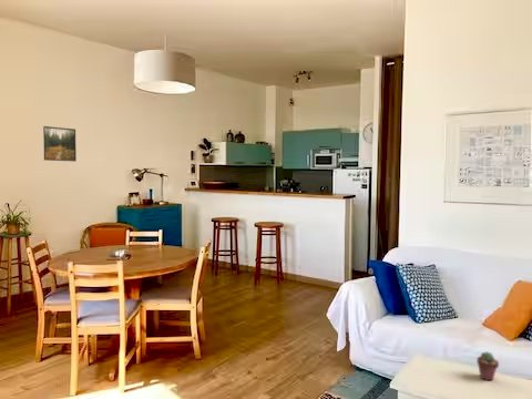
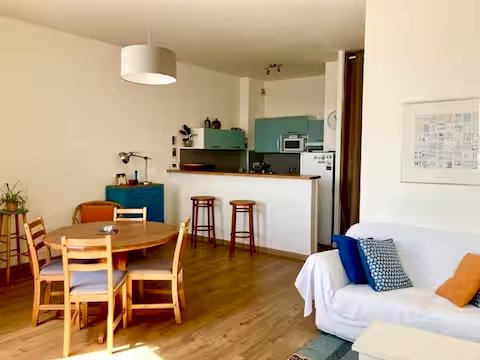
- potted succulent [475,350,500,381]
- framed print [42,125,78,163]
